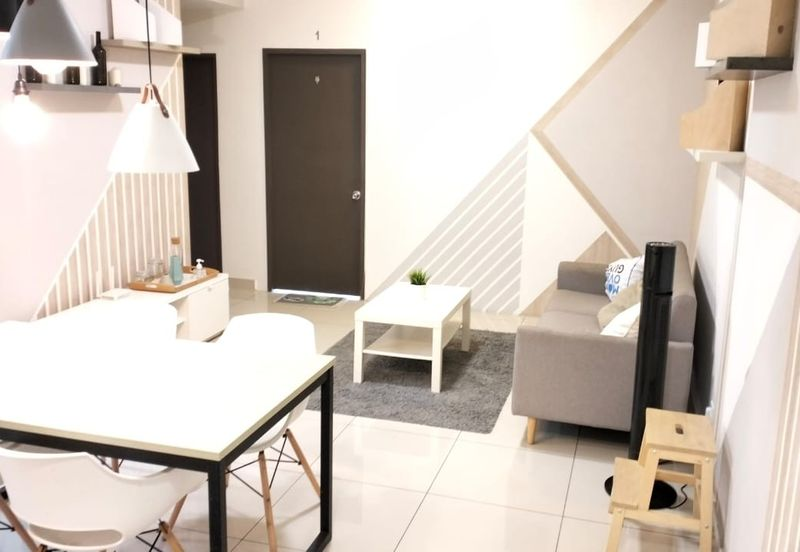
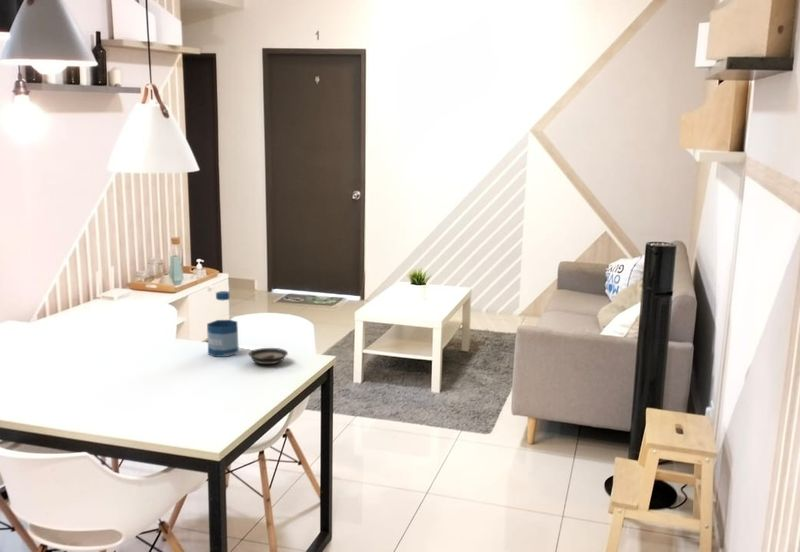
+ bottle [206,290,240,358]
+ saucer [248,347,289,365]
